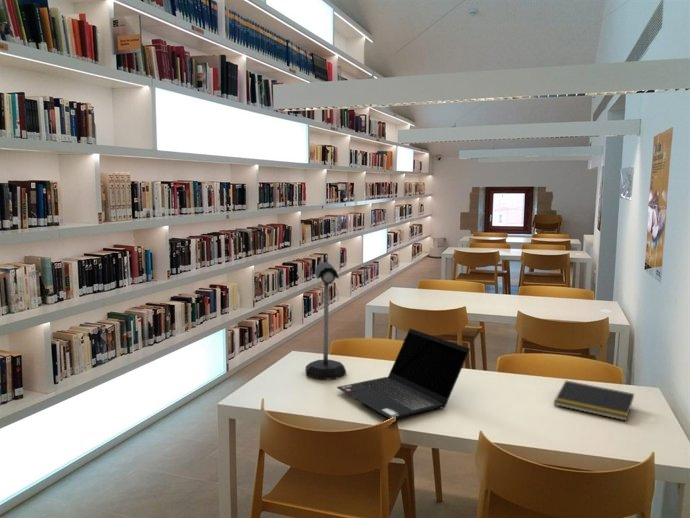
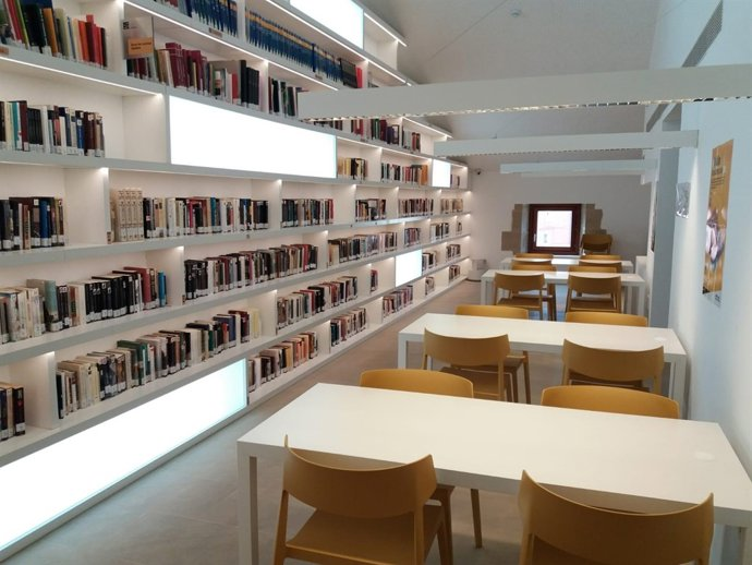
- laptop computer [336,328,471,420]
- mailbox [305,261,347,380]
- notepad [553,380,635,422]
